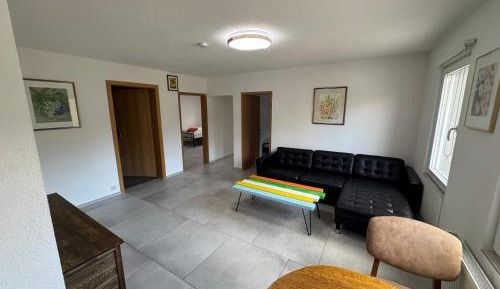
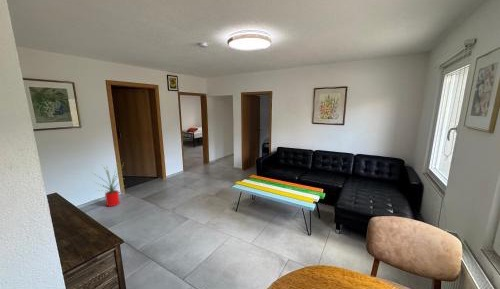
+ house plant [92,163,127,208]
